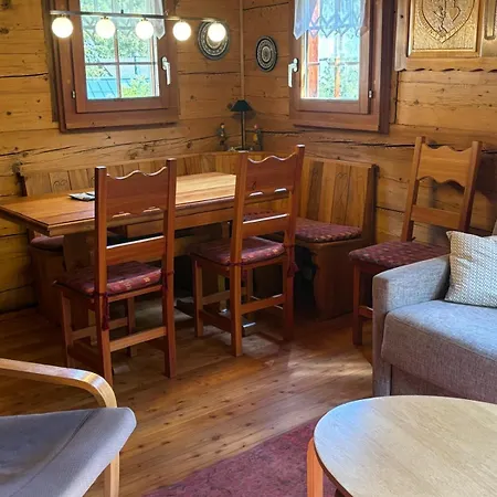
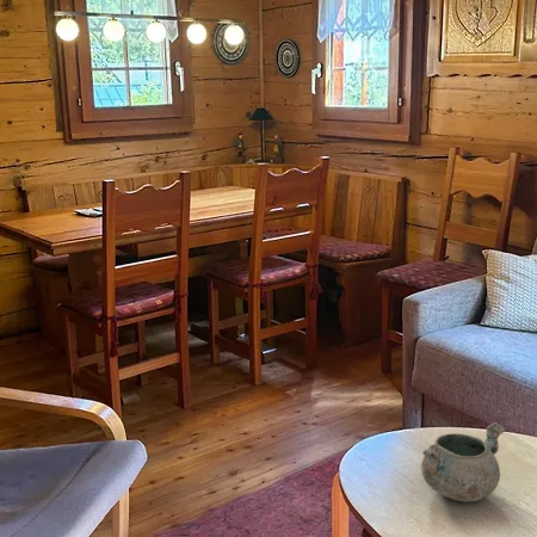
+ decorative bowl [420,421,506,502]
